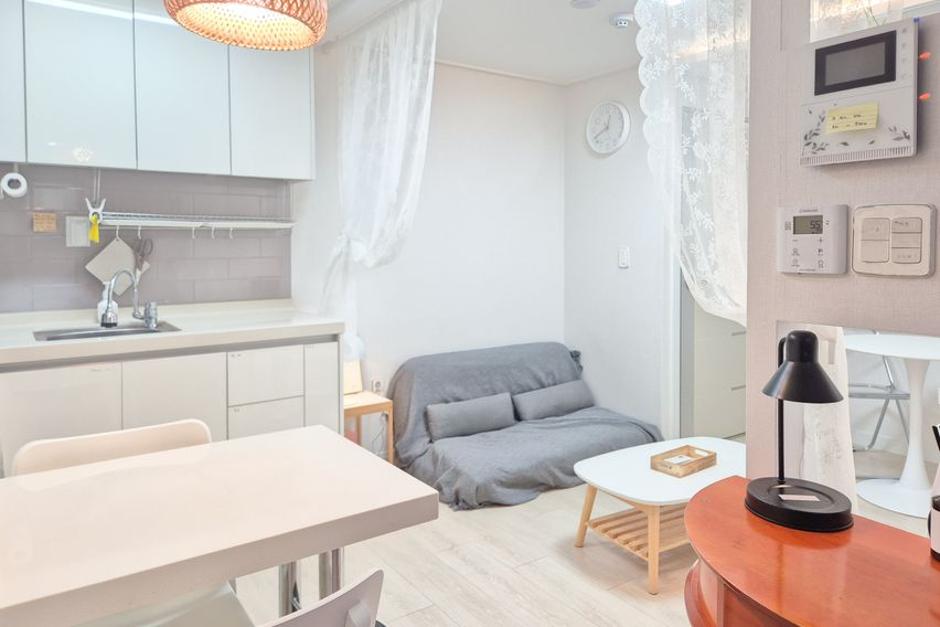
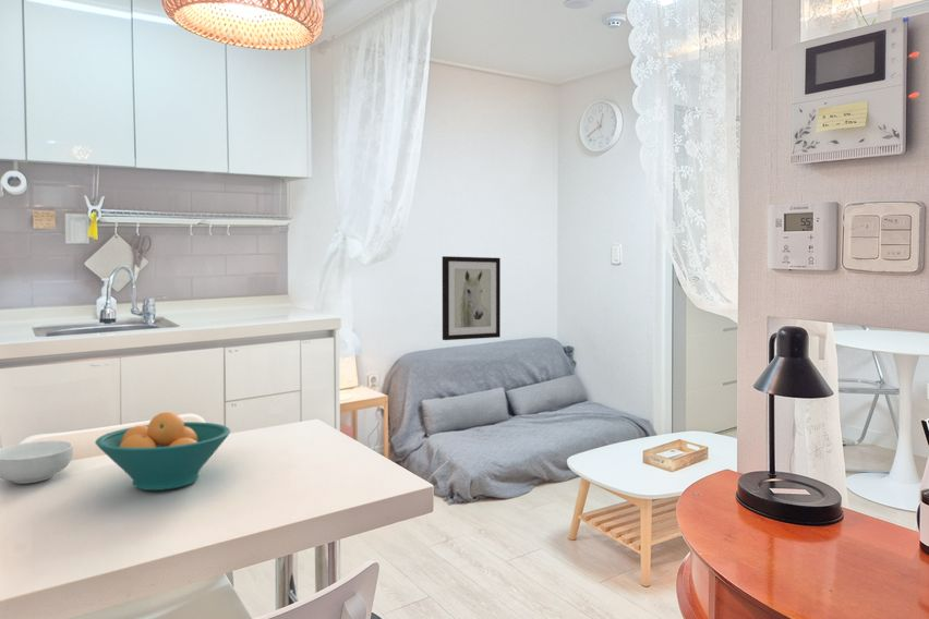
+ cereal bowl [0,440,74,485]
+ wall art [442,255,502,341]
+ fruit bowl [94,411,231,491]
